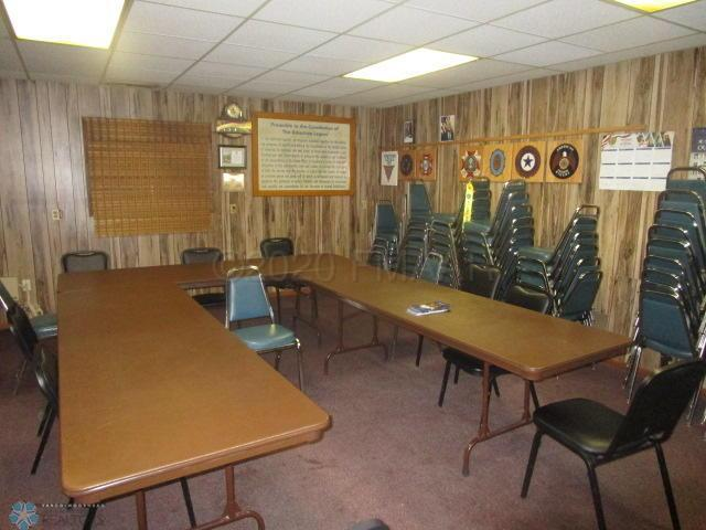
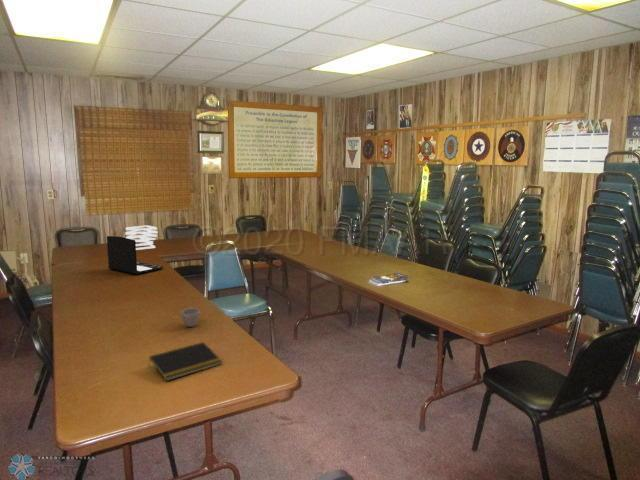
+ cup [180,307,201,328]
+ notepad [147,341,223,382]
+ laptop [106,235,164,275]
+ ceiling light fixture [124,224,159,251]
